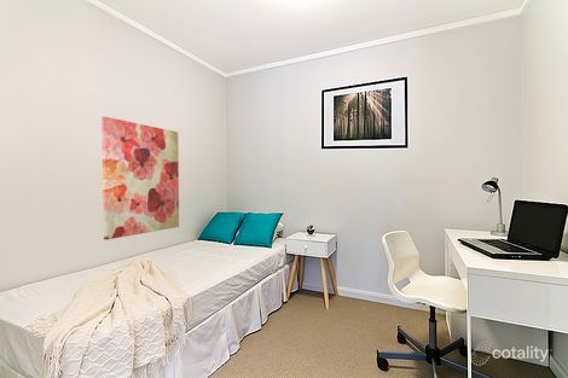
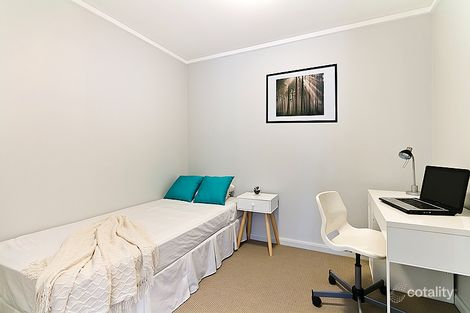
- wall art [100,115,180,242]
